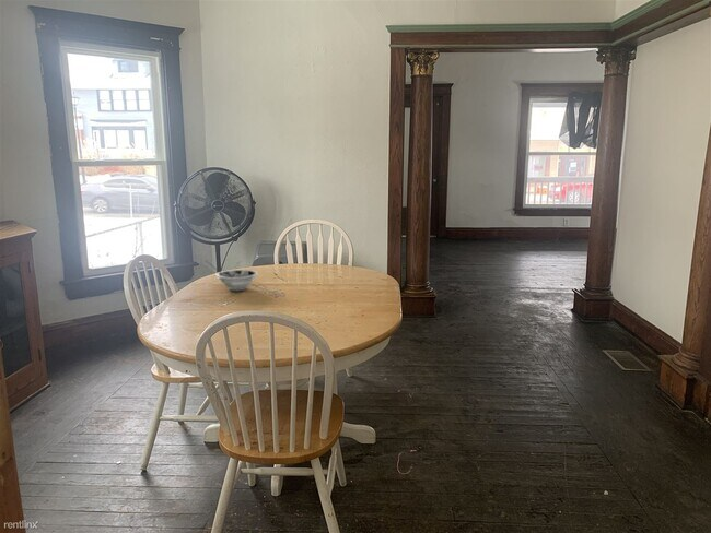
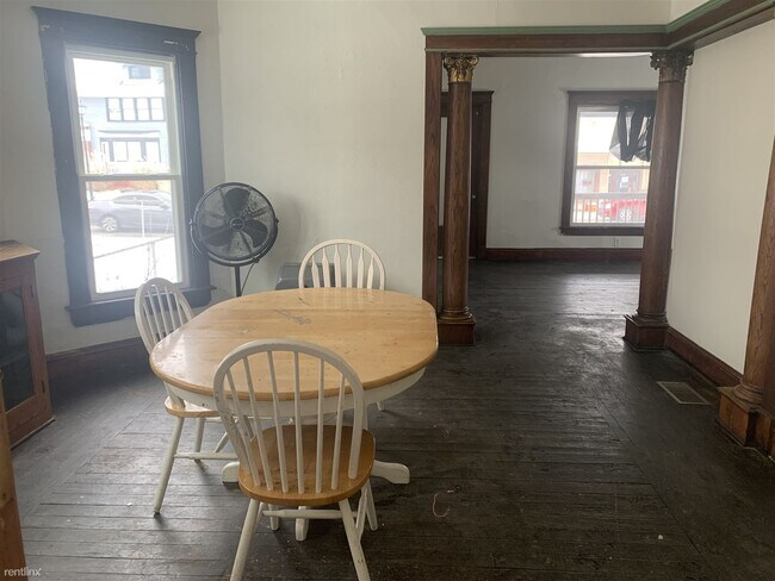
- bowl [205,260,259,292]
